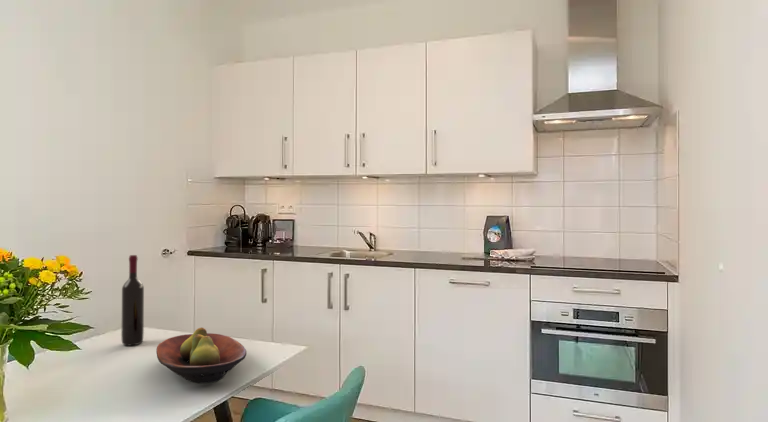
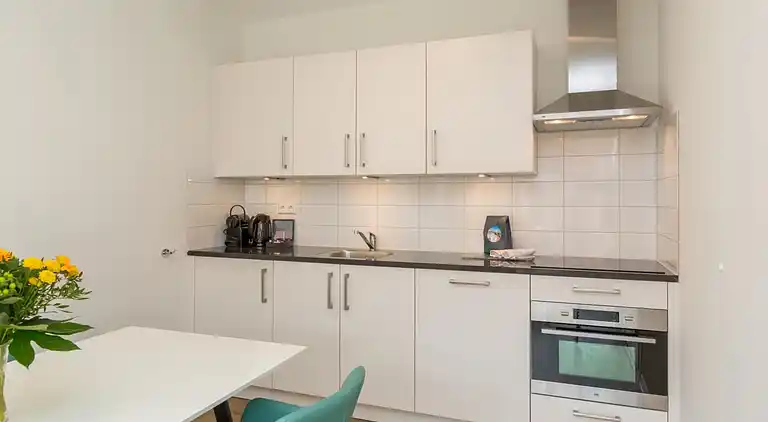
- fruit bowl [155,327,247,384]
- wine bottle [120,254,145,347]
